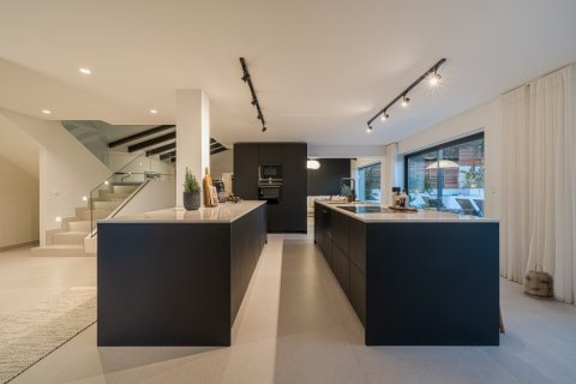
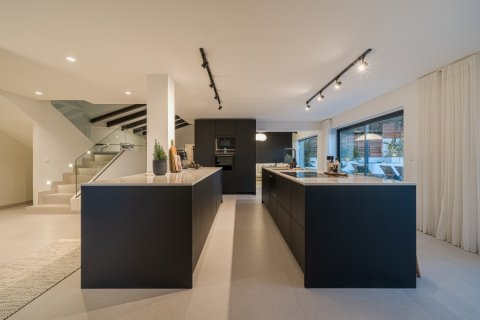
- basket [523,263,556,301]
